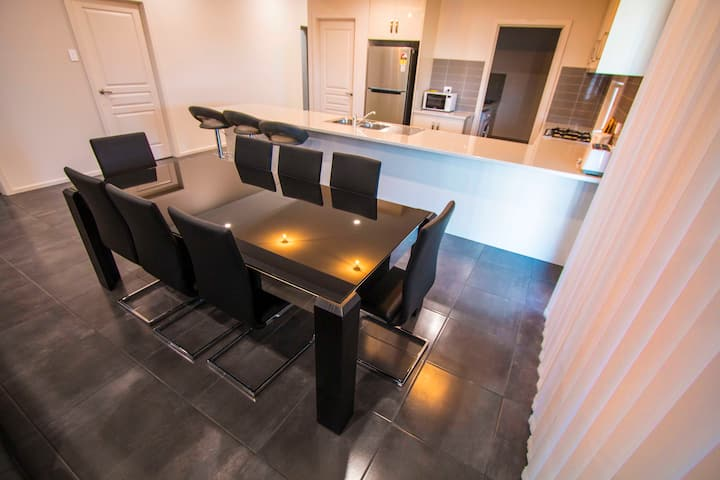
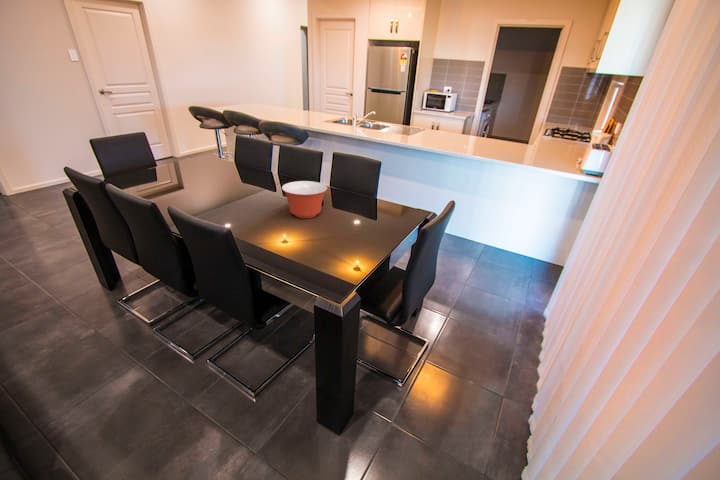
+ mixing bowl [281,180,329,219]
